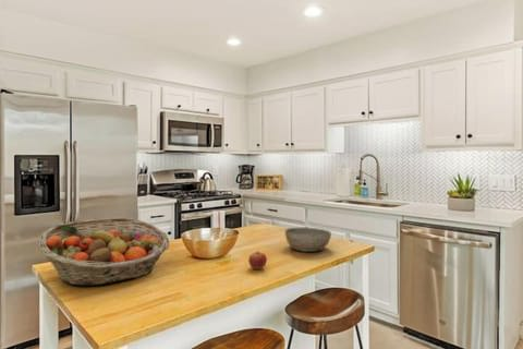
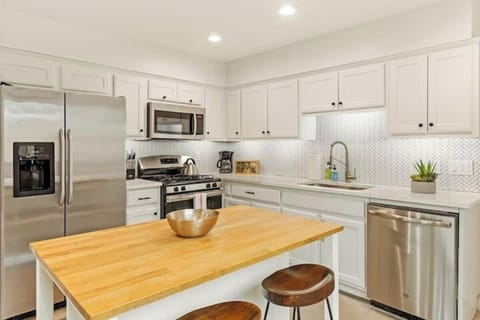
- fruit basket [38,217,170,287]
- bowl [283,226,332,253]
- apple [247,250,268,270]
